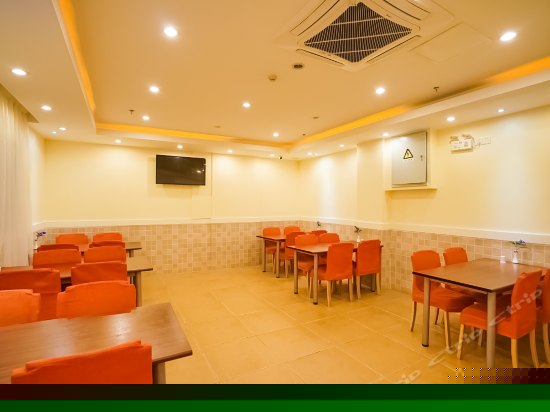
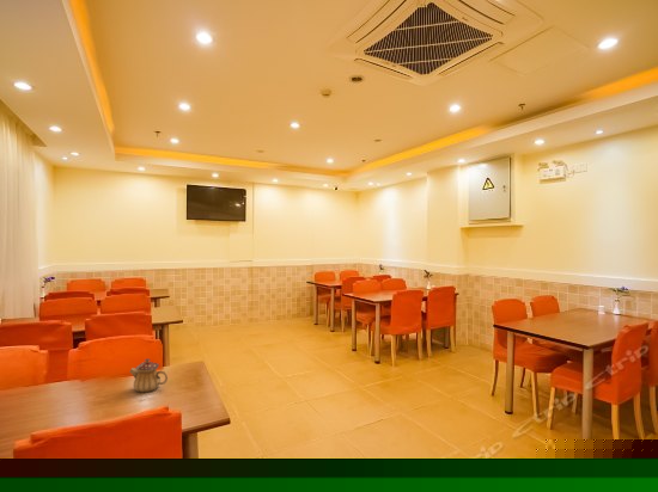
+ teapot [128,357,169,393]
